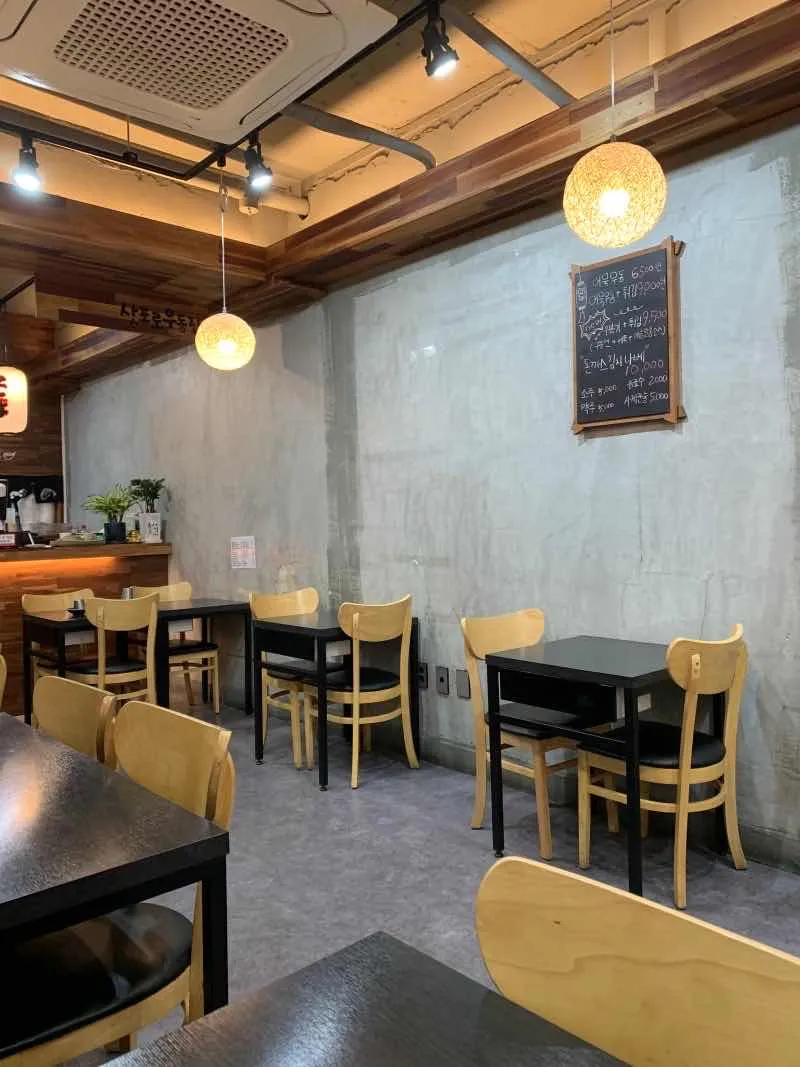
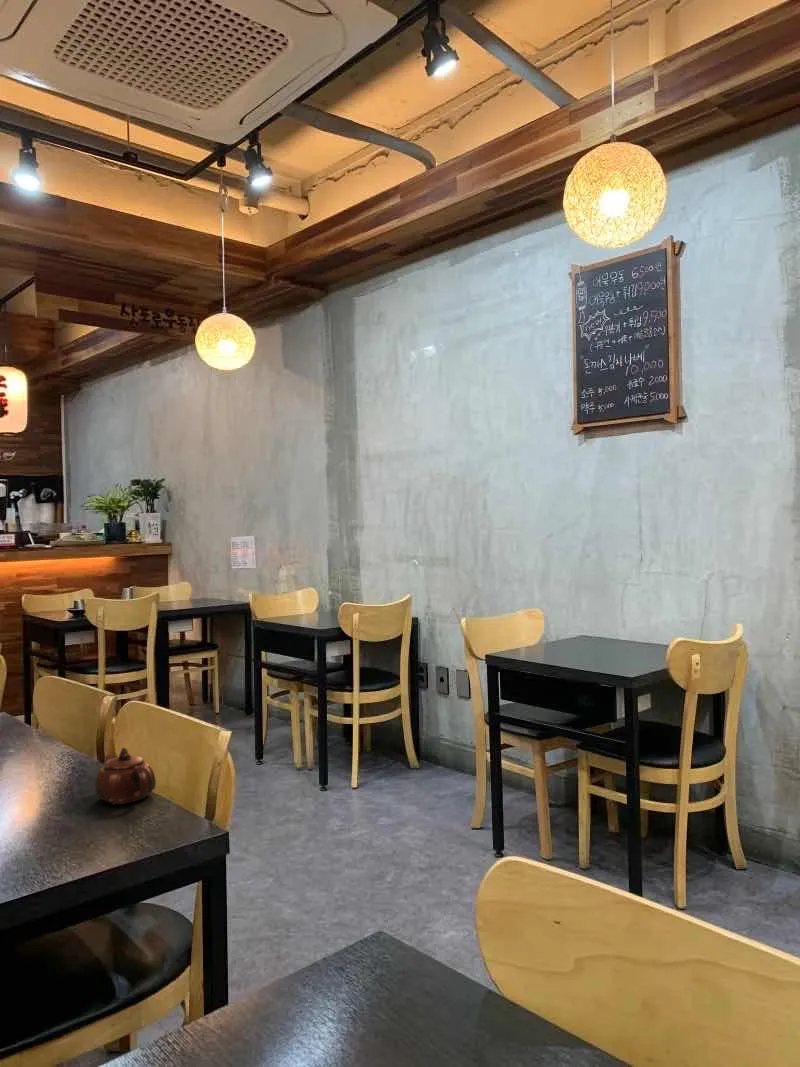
+ teapot [94,746,157,805]
